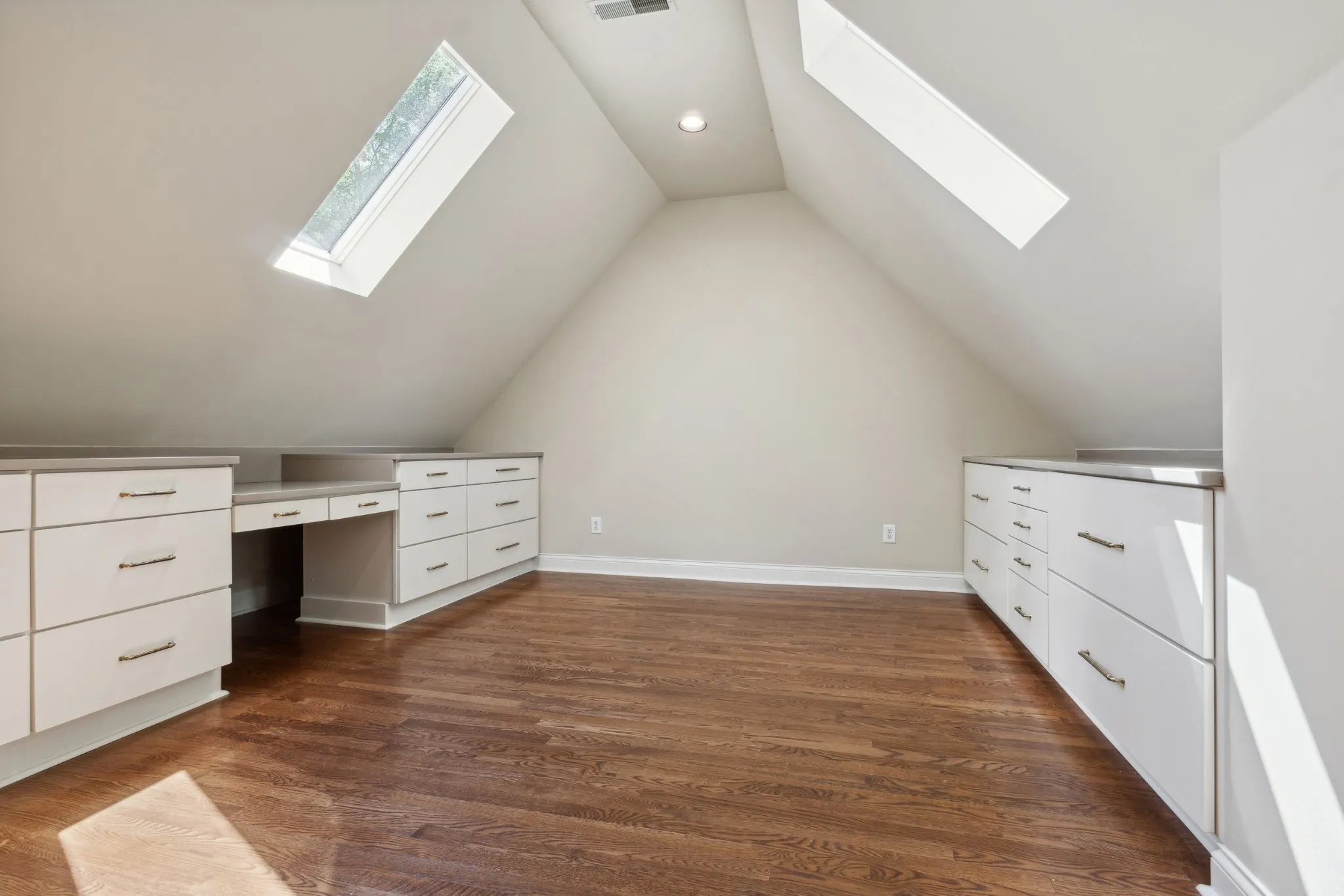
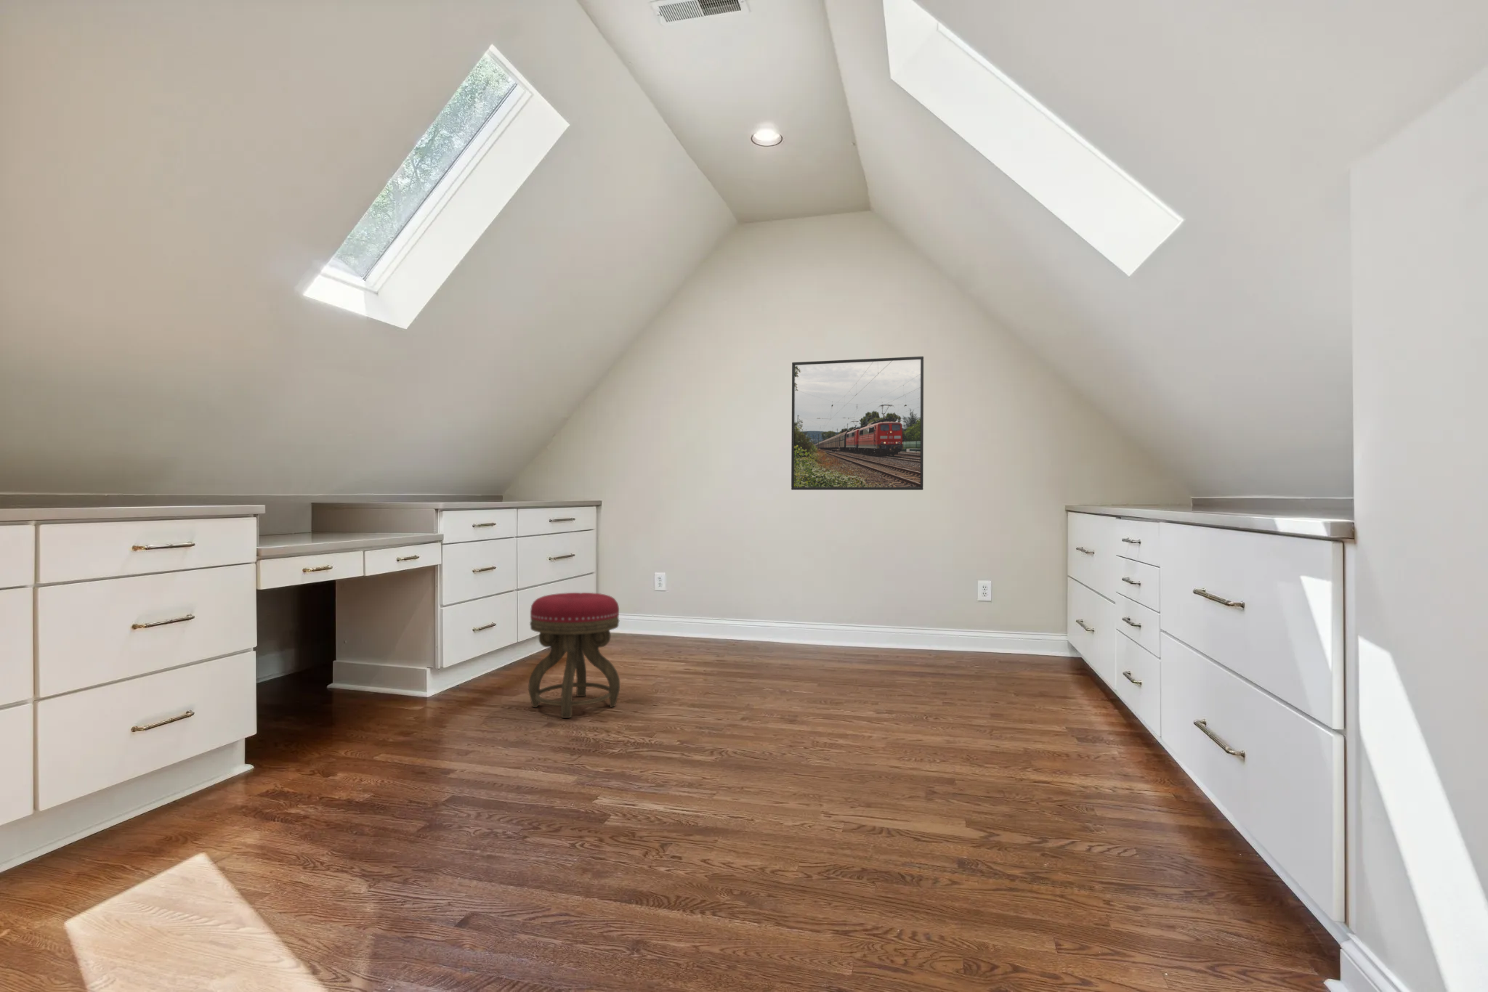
+ stool [527,592,620,719]
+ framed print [790,355,924,490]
